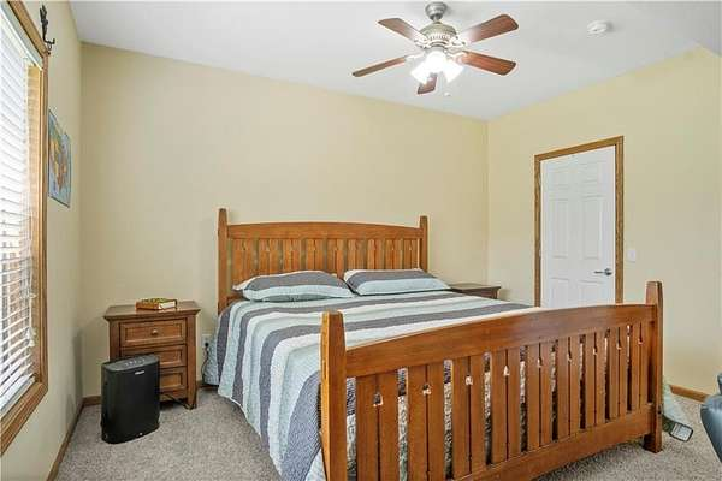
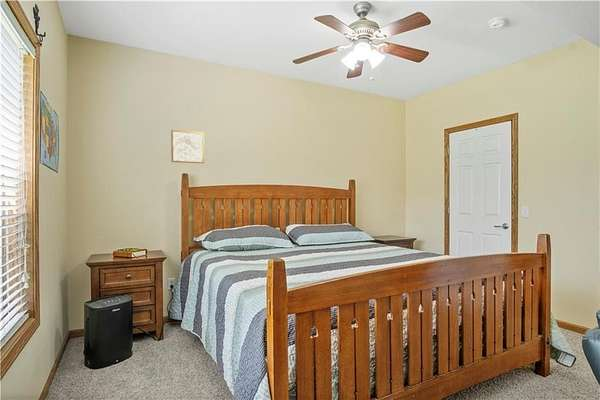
+ wall art [170,129,205,164]
